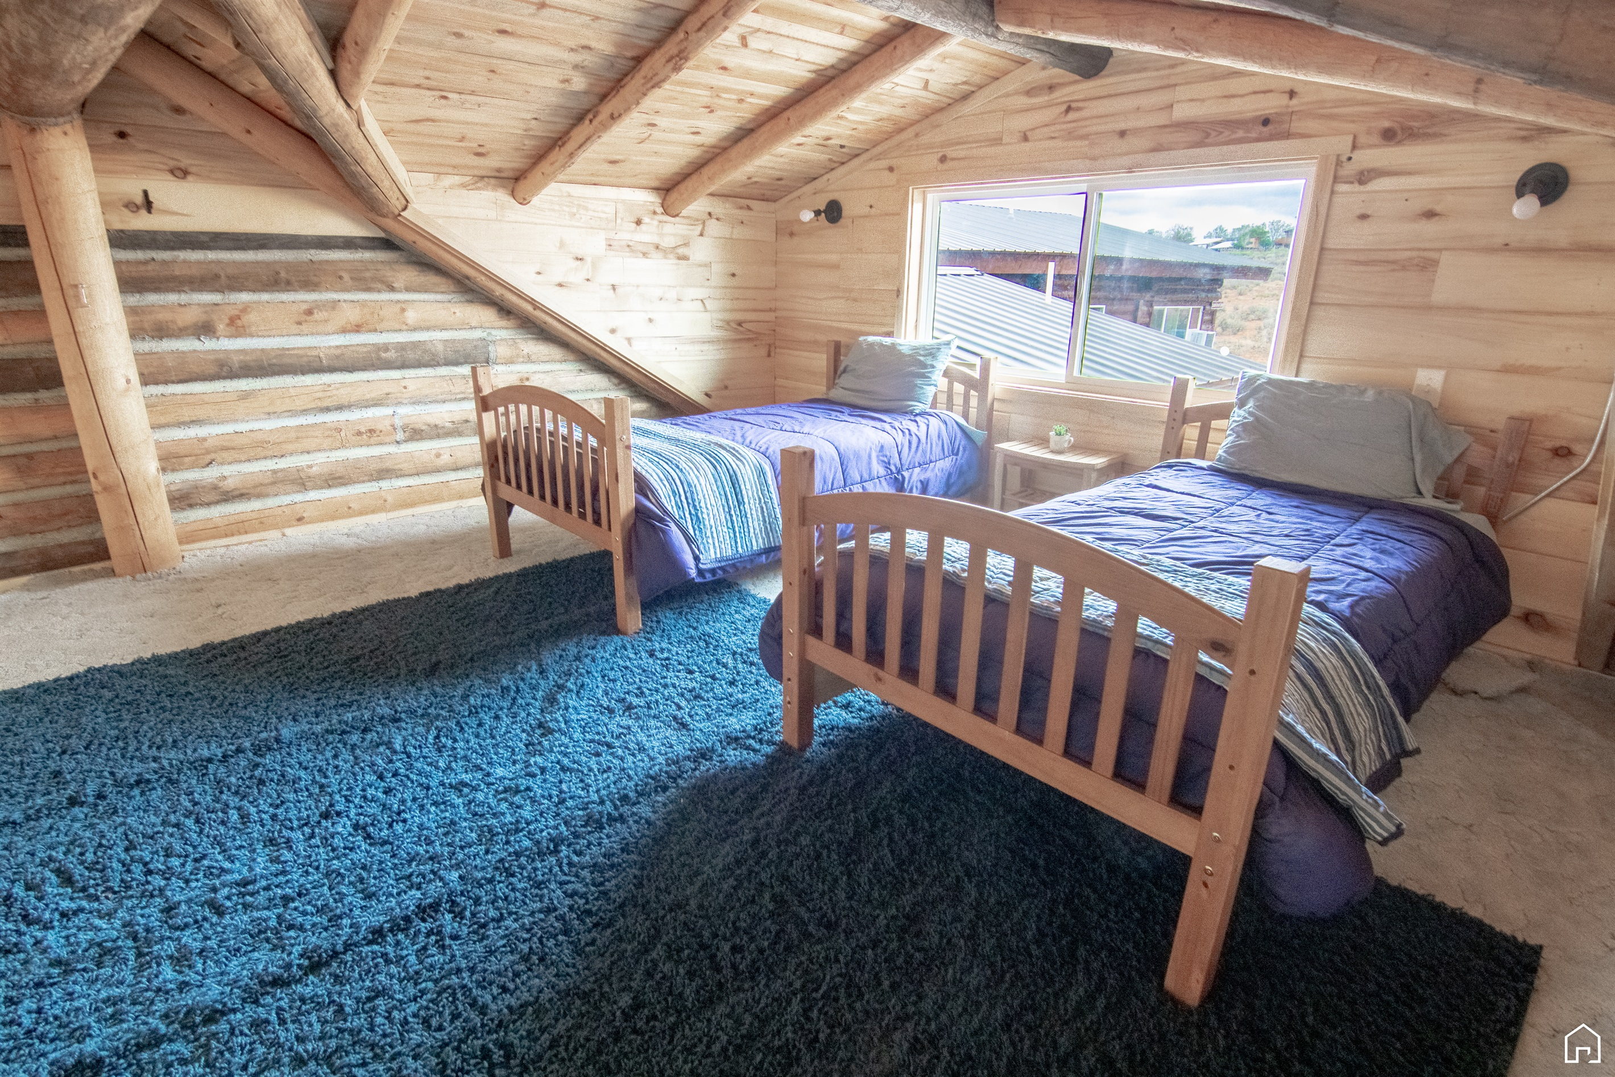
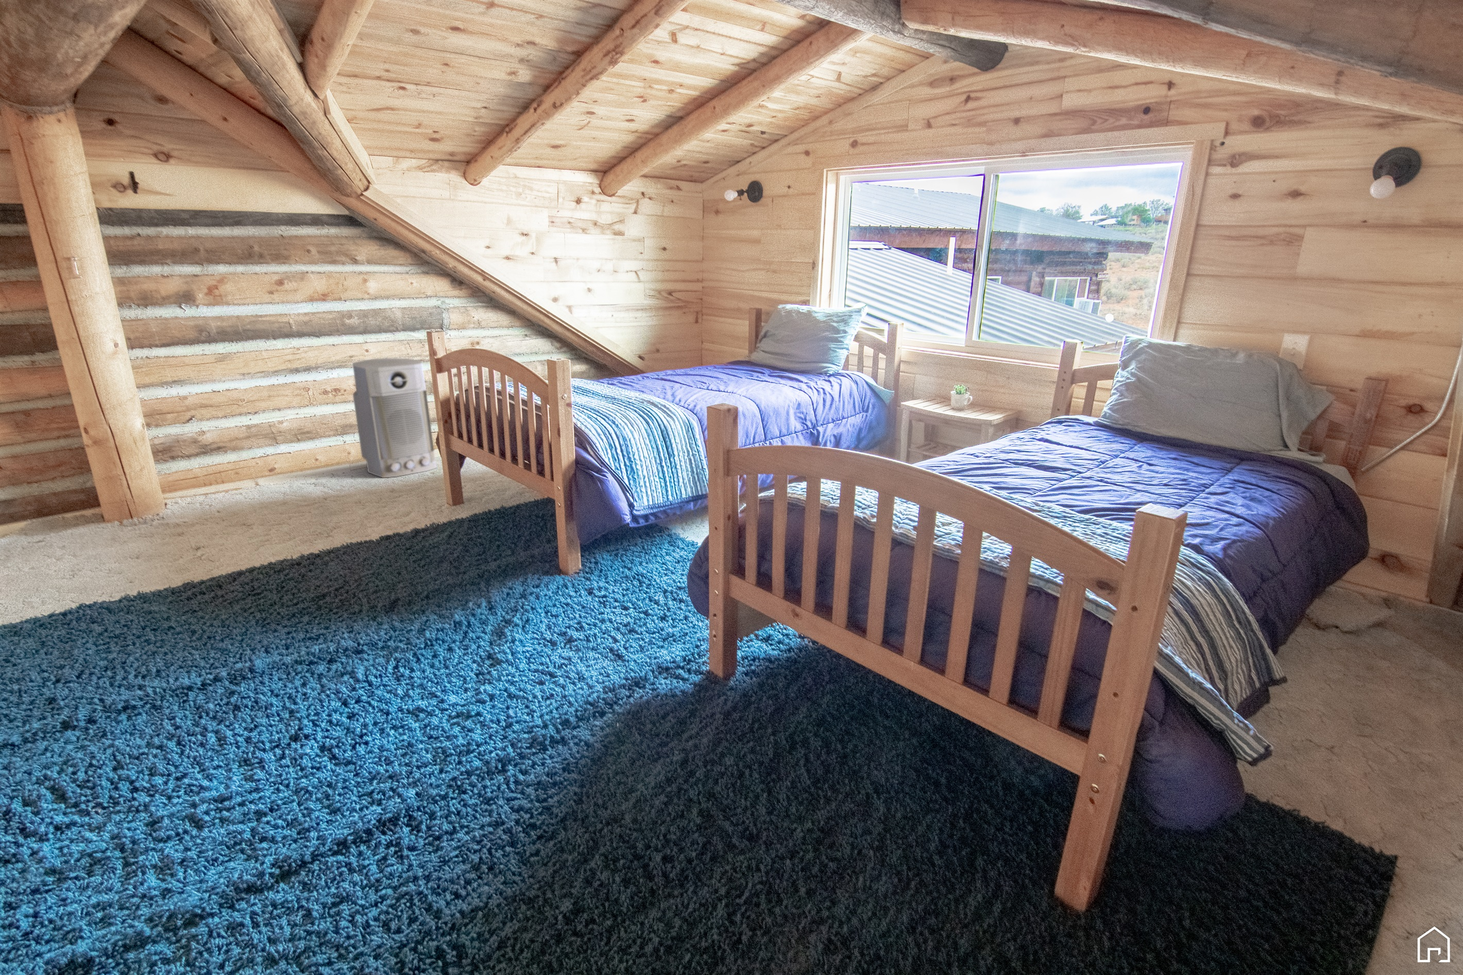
+ air purifier [352,358,438,479]
